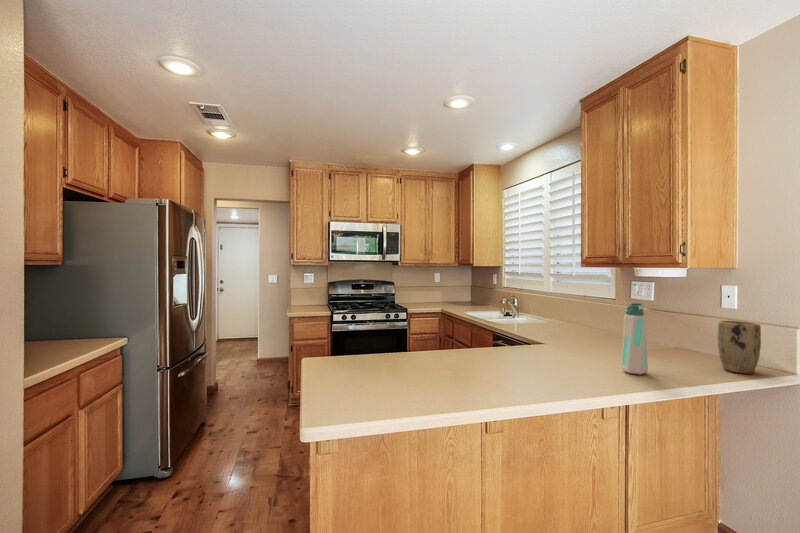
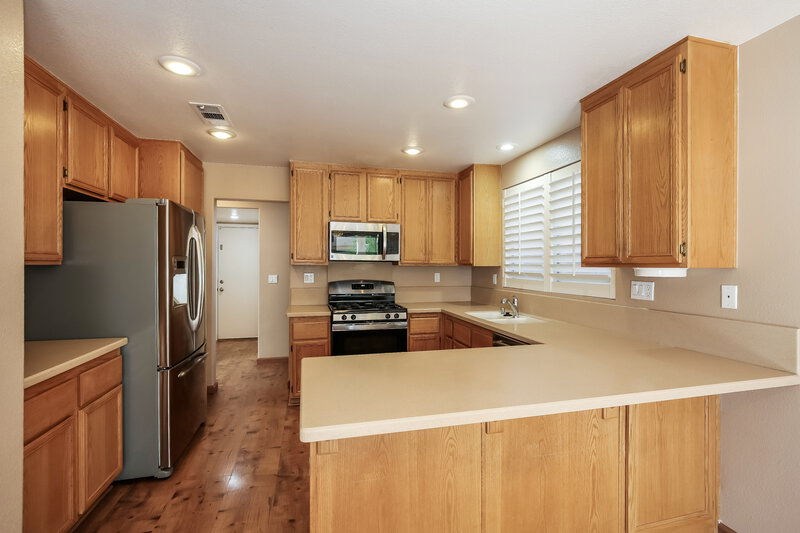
- plant pot [717,319,762,375]
- water bottle [620,302,649,375]
